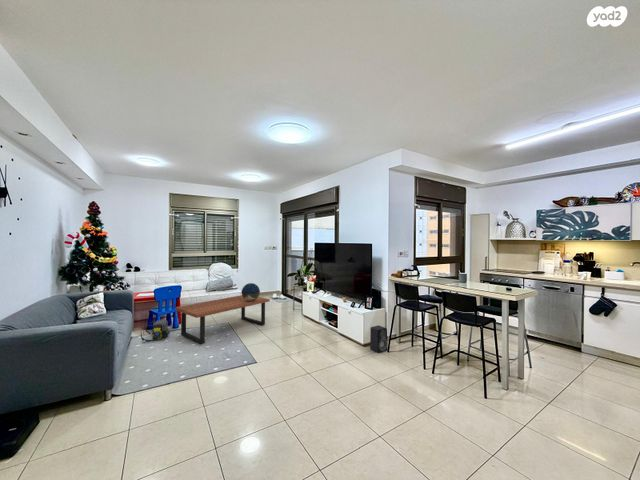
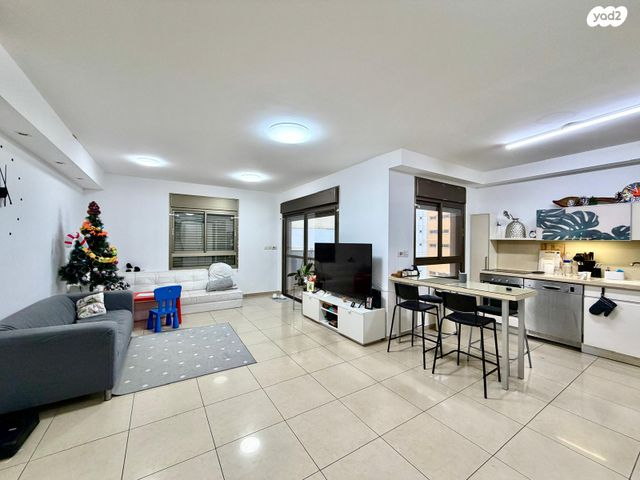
- coffee table [174,294,270,345]
- speaker [369,324,389,354]
- decorative globe [240,282,261,301]
- shoulder bag [140,319,171,344]
